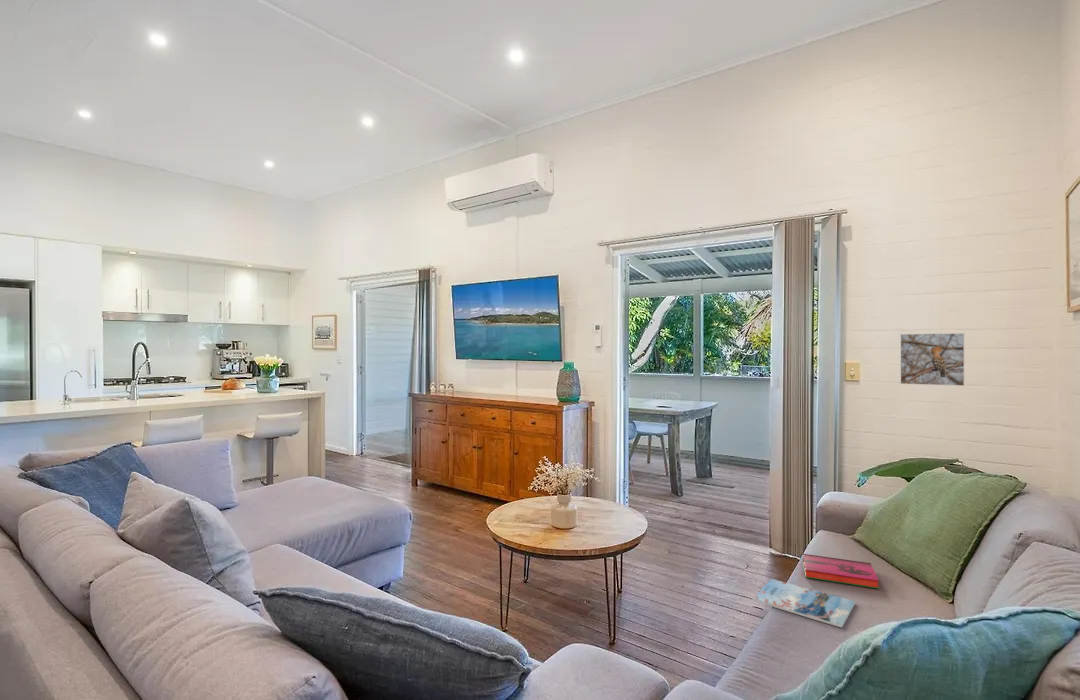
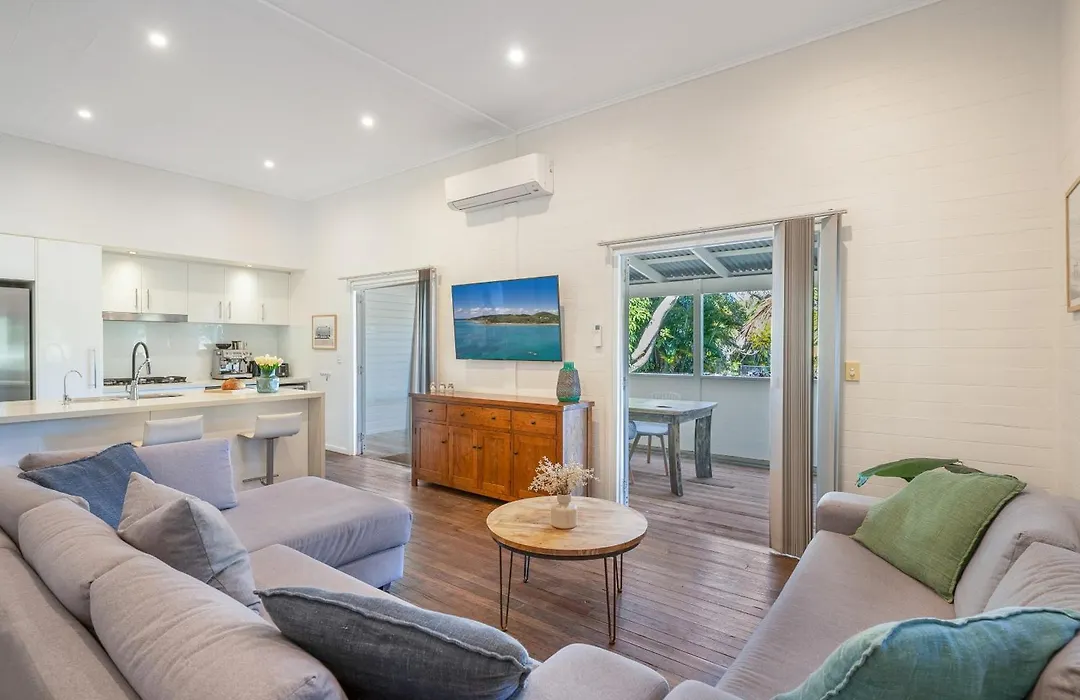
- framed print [899,332,965,387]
- hardback book [802,553,880,590]
- magazine [751,578,856,629]
